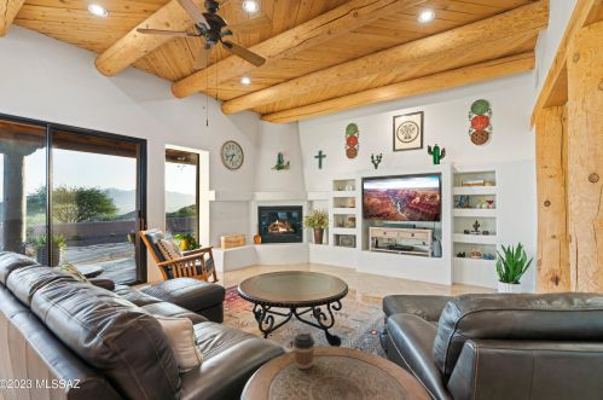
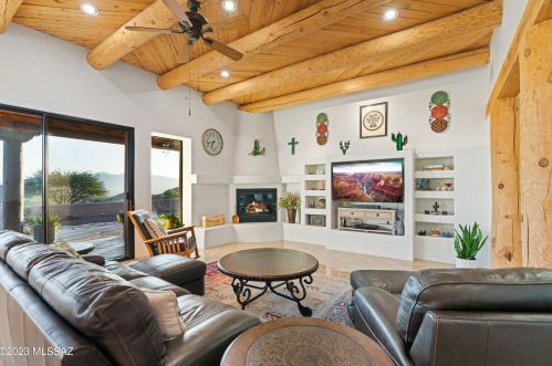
- coffee cup [291,331,317,370]
